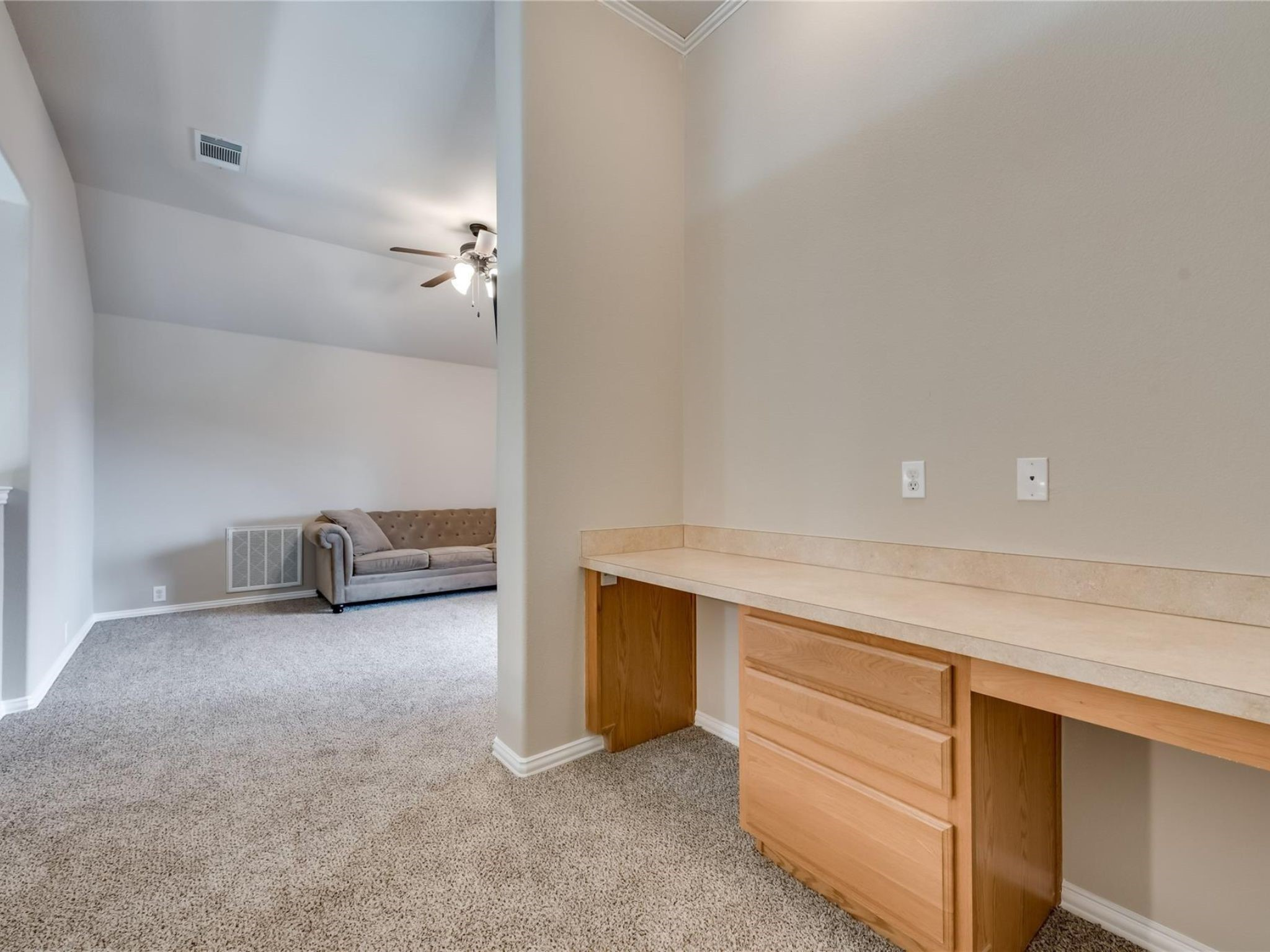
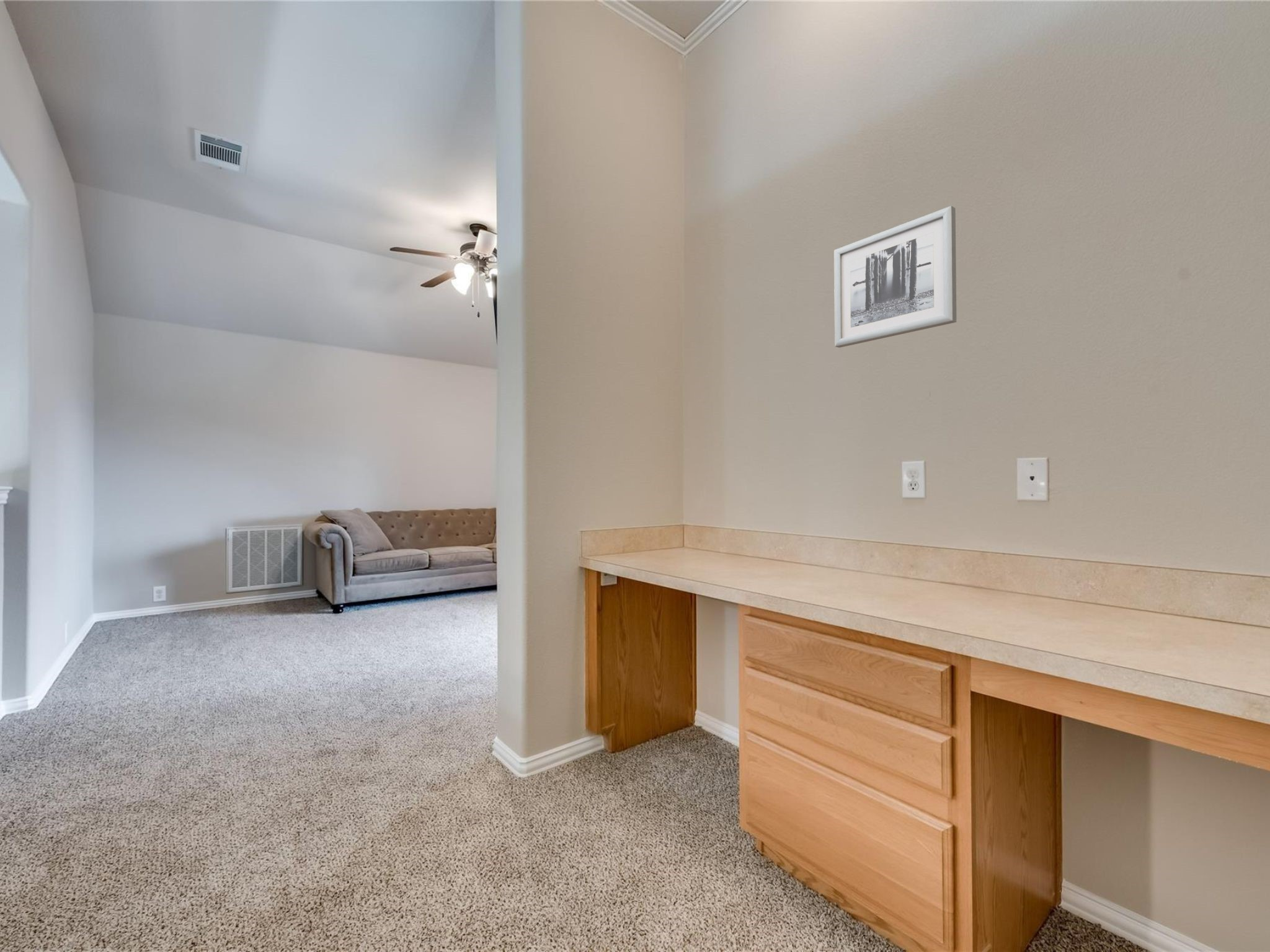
+ wall art [833,205,957,348]
